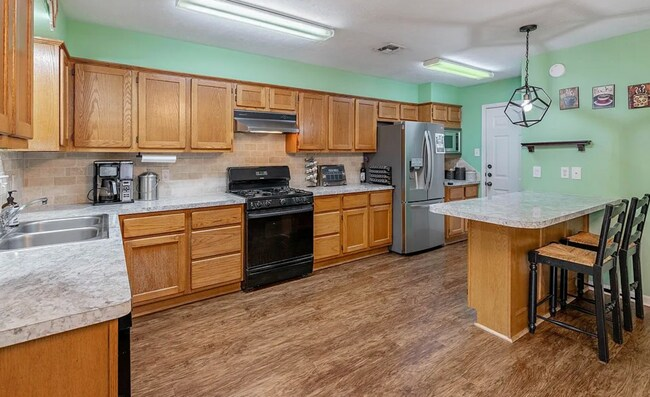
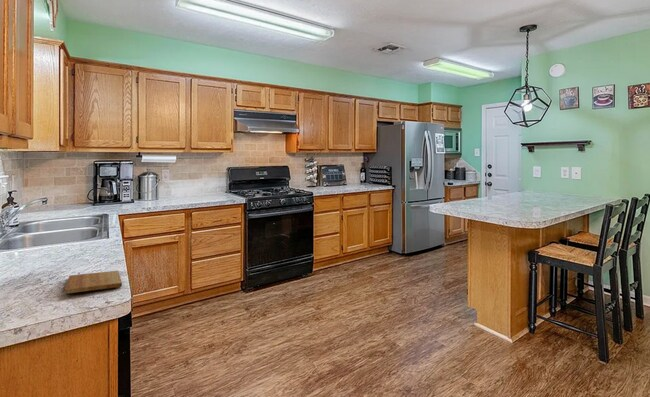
+ cutting board [64,270,123,295]
